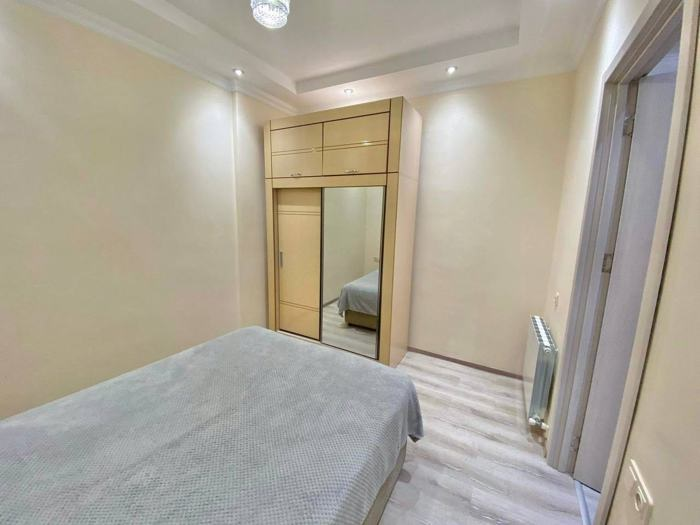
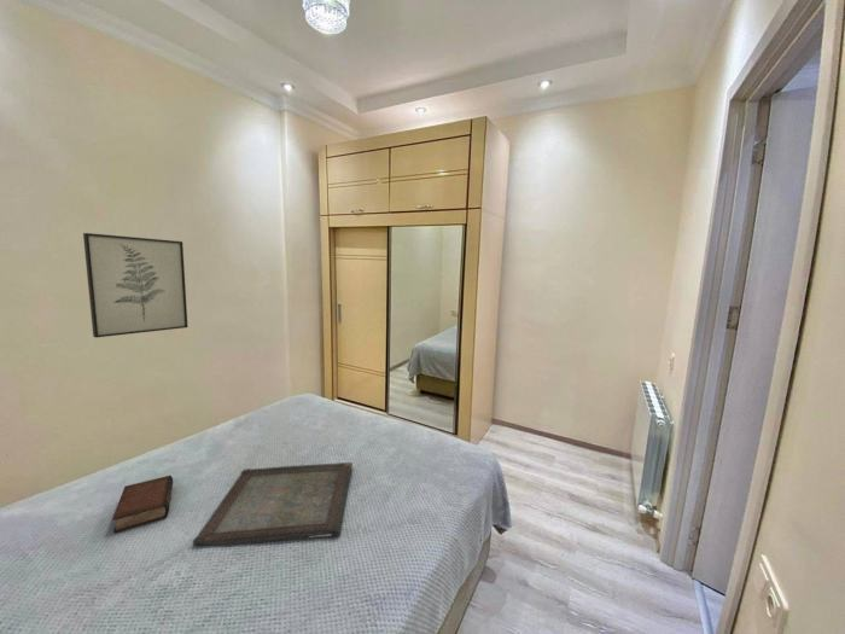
+ wall art [82,232,188,339]
+ book [111,475,174,534]
+ serving tray [192,461,354,546]
